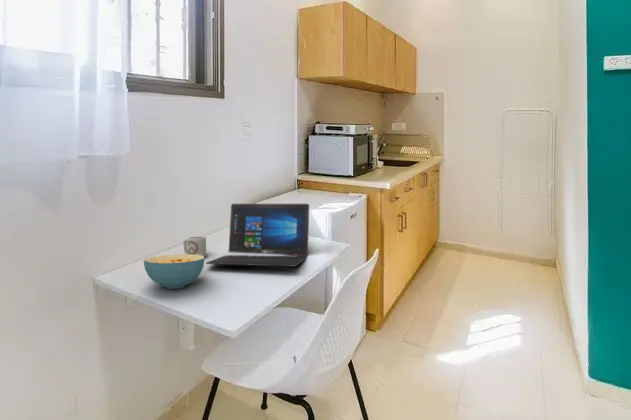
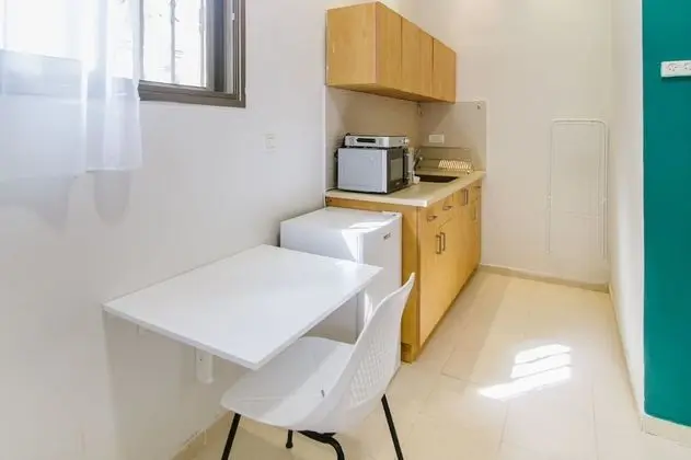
- cup [183,236,207,258]
- laptop [205,203,310,268]
- cereal bowl [143,253,206,290]
